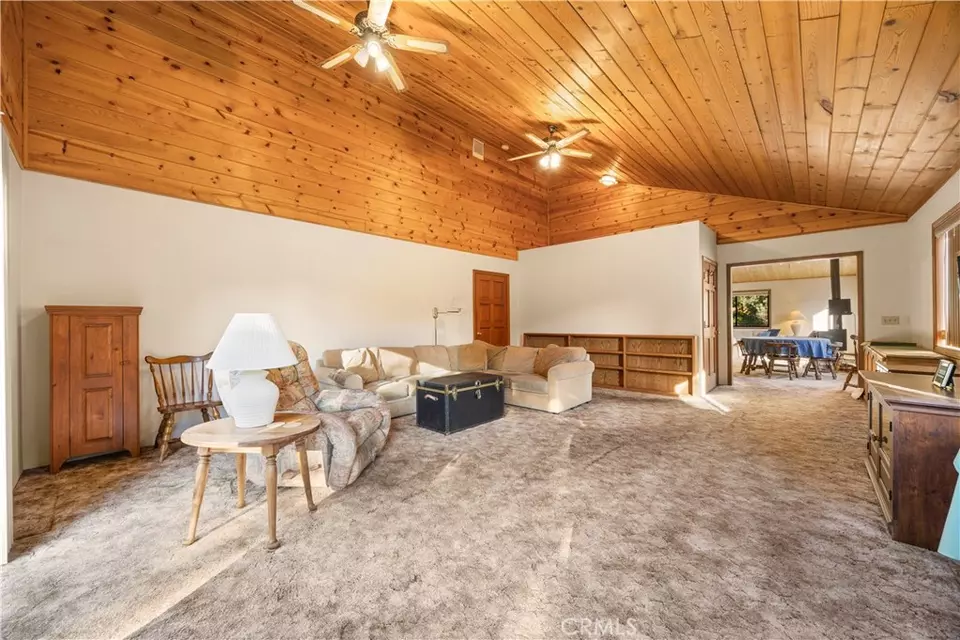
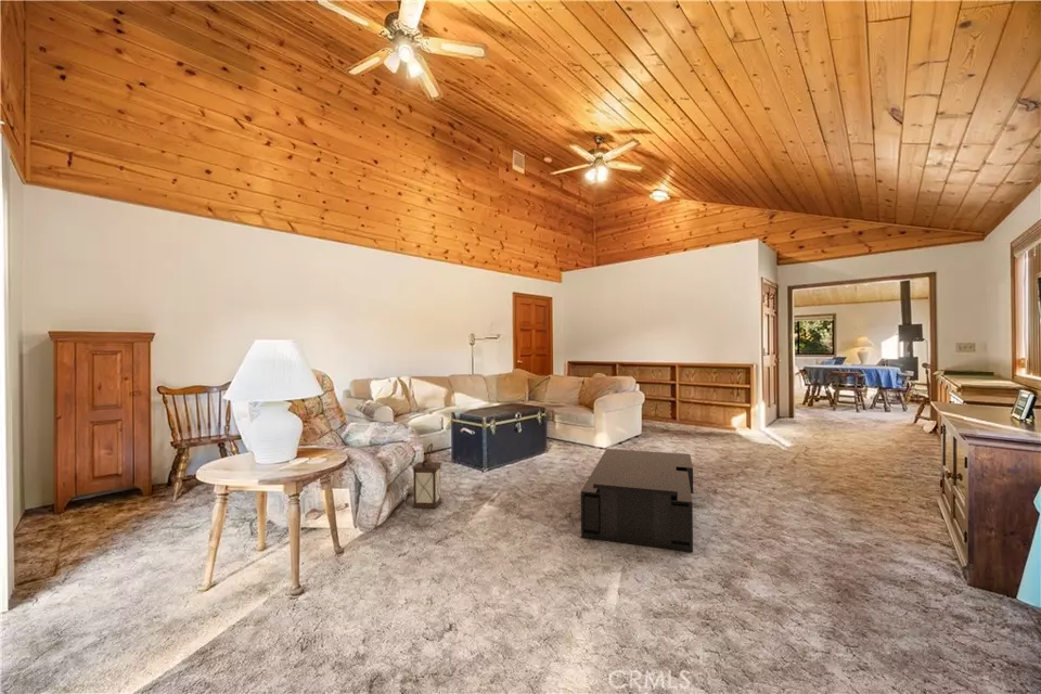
+ lantern [411,442,442,510]
+ coffee table [580,448,694,553]
